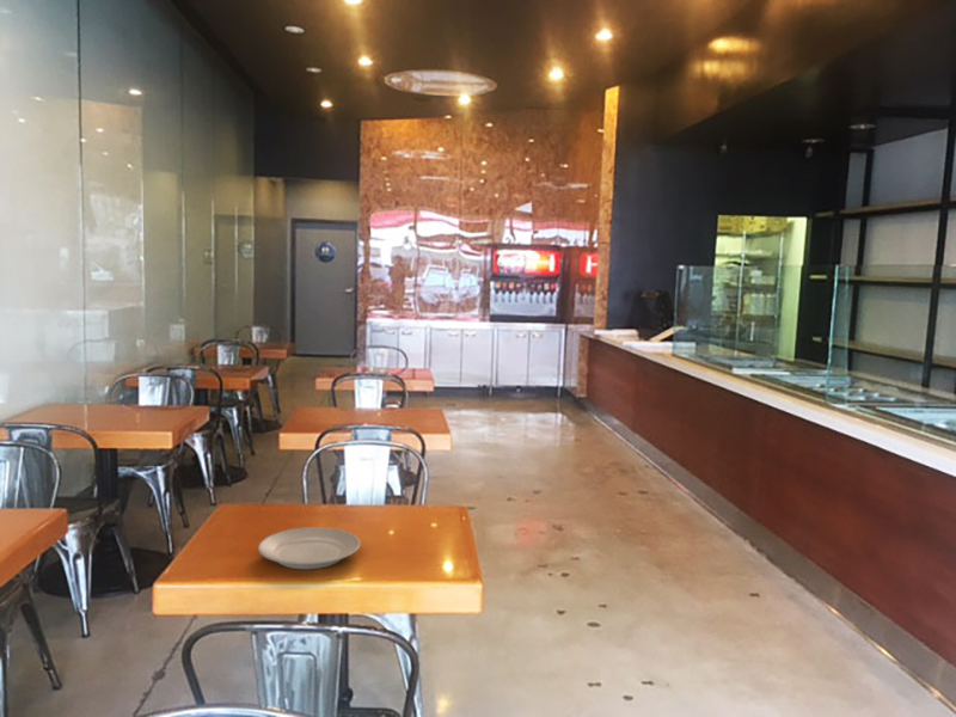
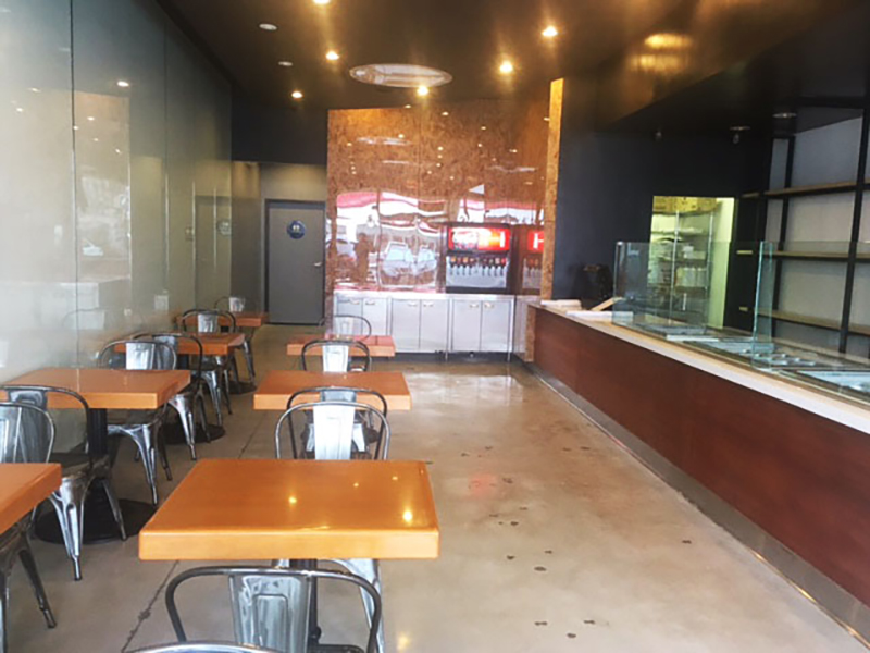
- plate [257,526,362,570]
